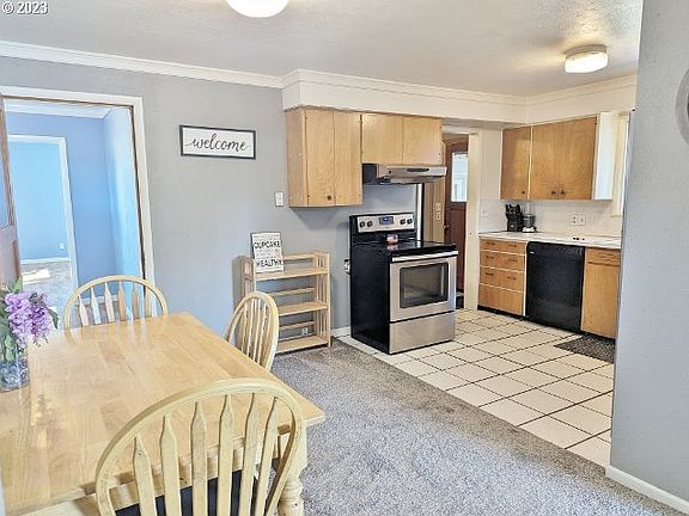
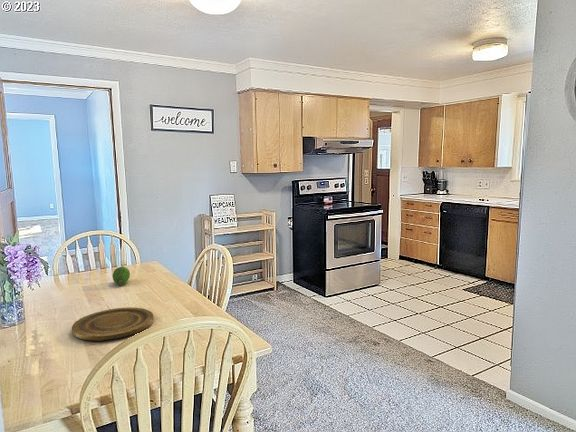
+ plate [71,306,155,342]
+ fruit [112,266,131,286]
